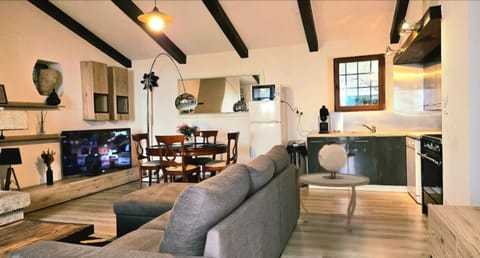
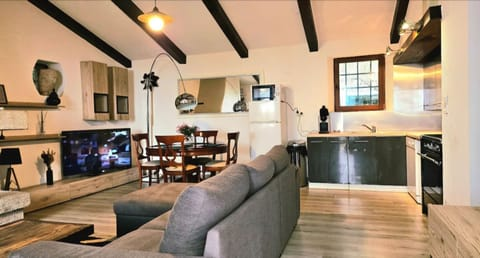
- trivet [298,172,370,231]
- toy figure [314,139,357,179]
